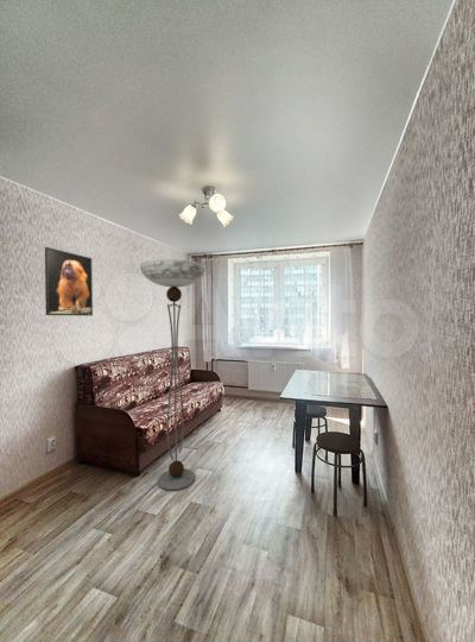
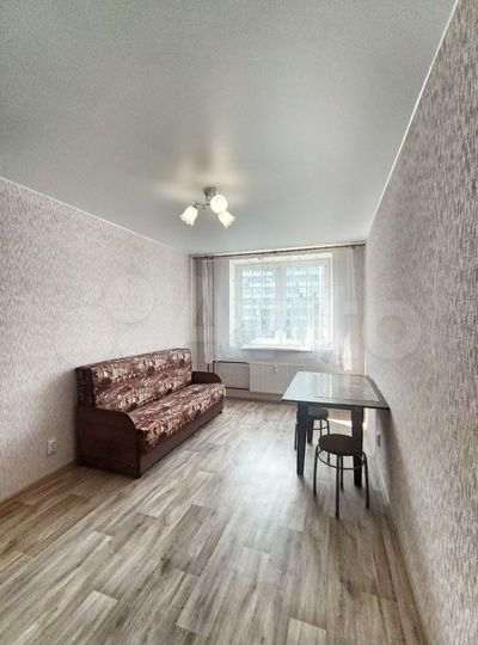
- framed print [44,246,94,317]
- floor lamp [139,258,207,492]
